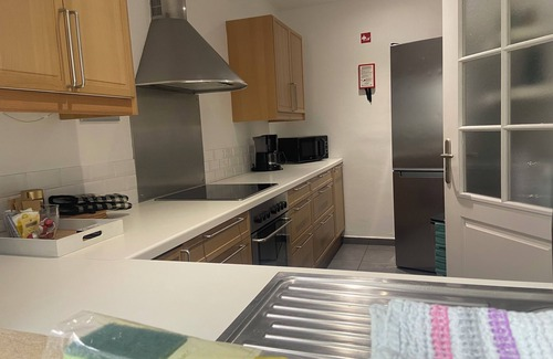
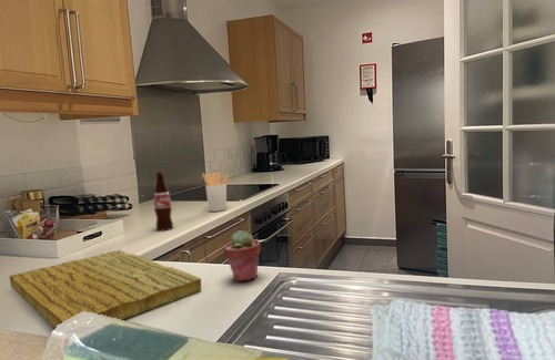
+ potted succulent [222,229,262,282]
+ cutting board [8,249,202,330]
+ bottle [153,171,174,233]
+ utensil holder [202,171,231,213]
